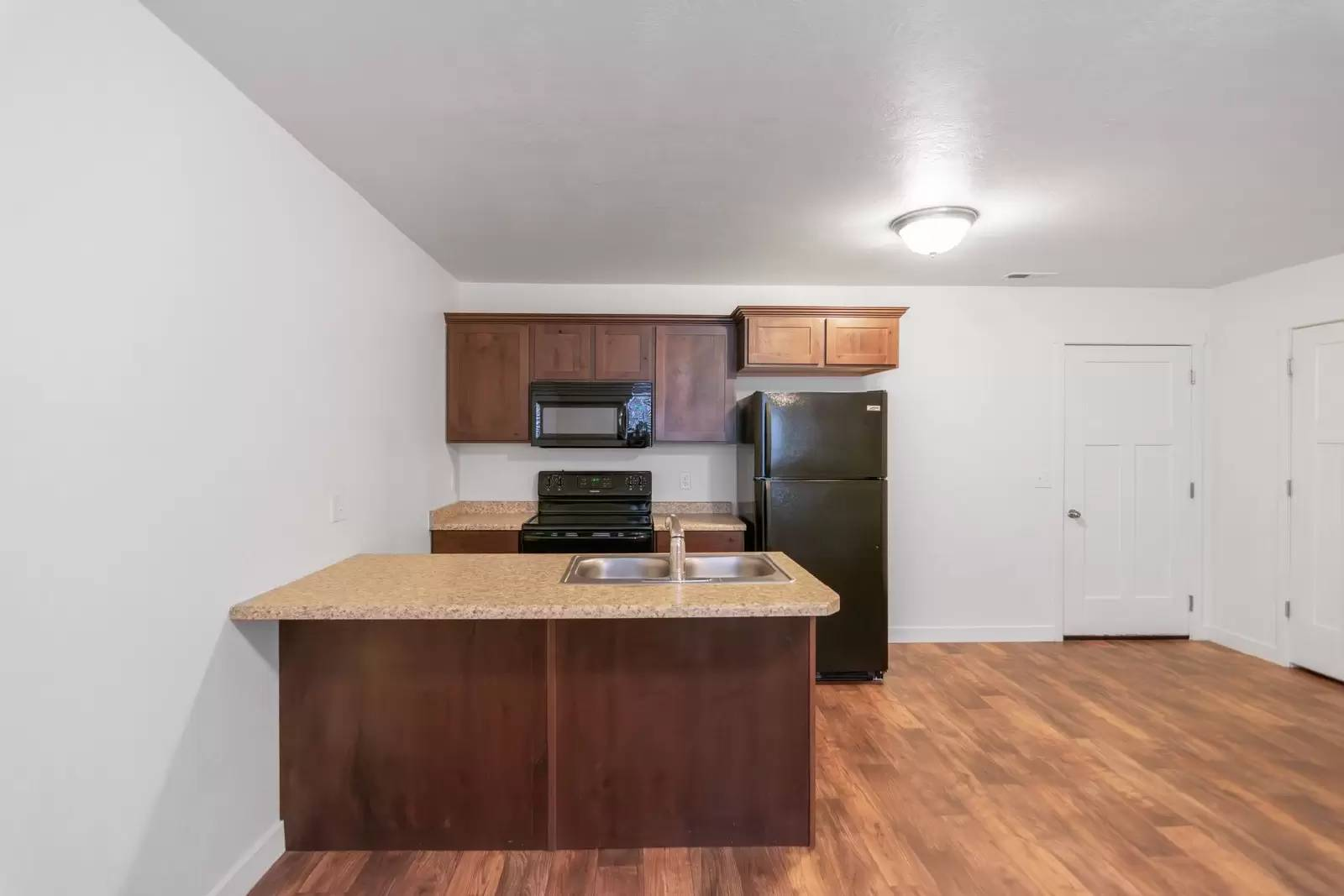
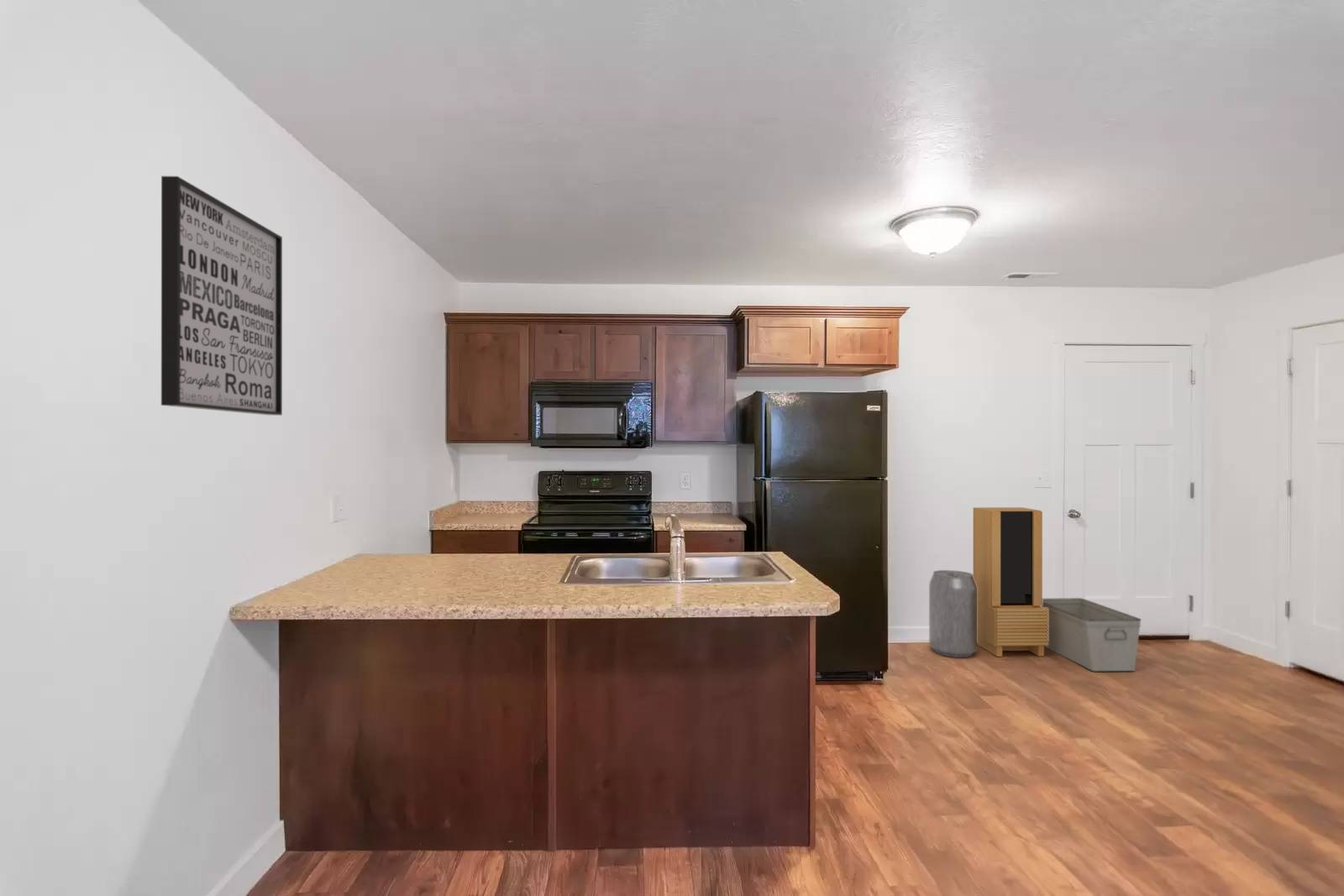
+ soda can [928,569,979,658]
+ storage cabinet [973,506,1048,658]
+ wall art [160,176,283,416]
+ storage bin [1041,597,1142,672]
